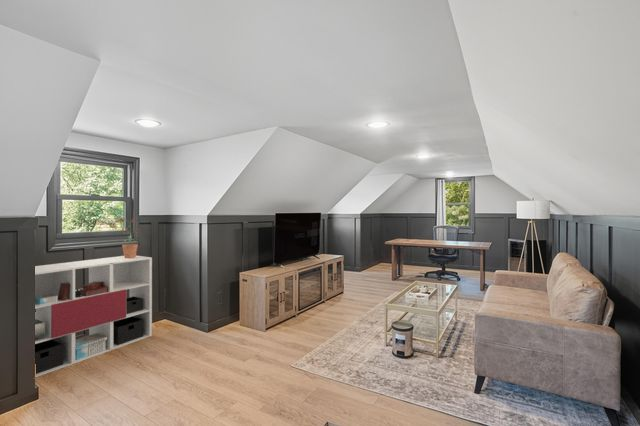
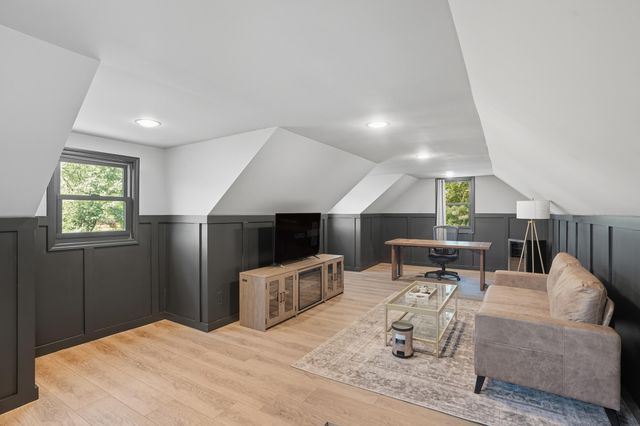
- potted plant [118,217,140,258]
- shelving unit [34,255,153,379]
